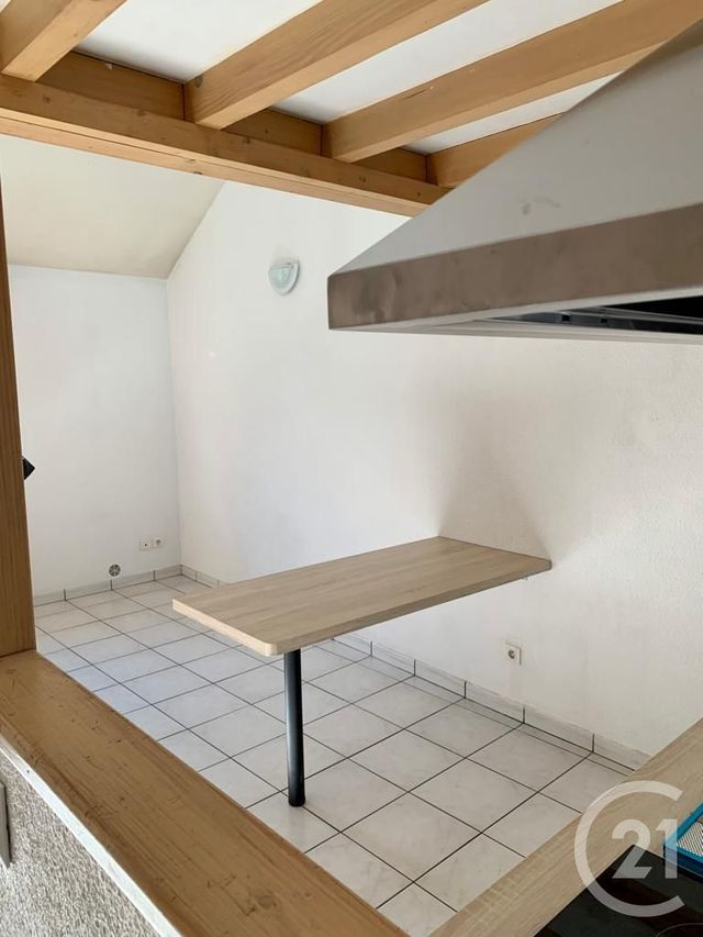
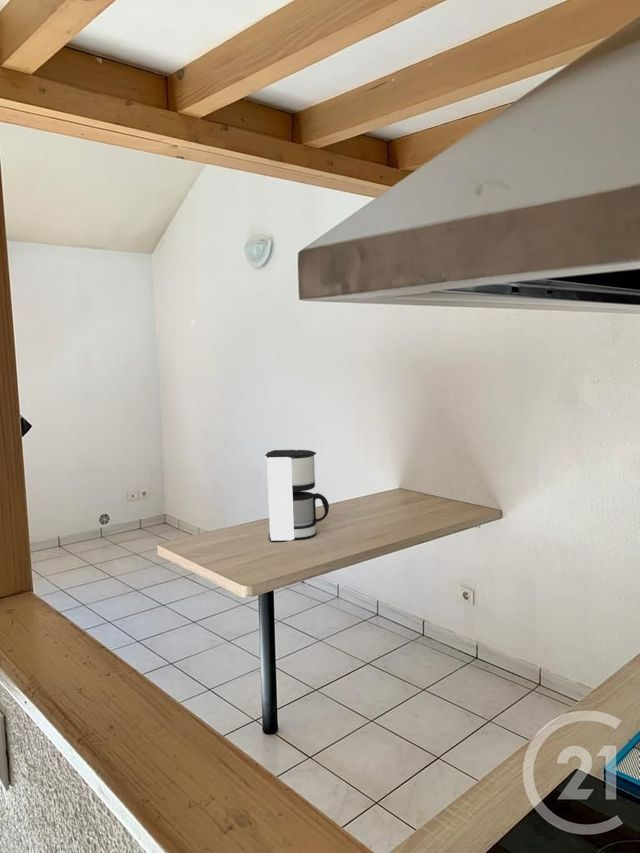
+ coffee maker [264,449,330,542]
